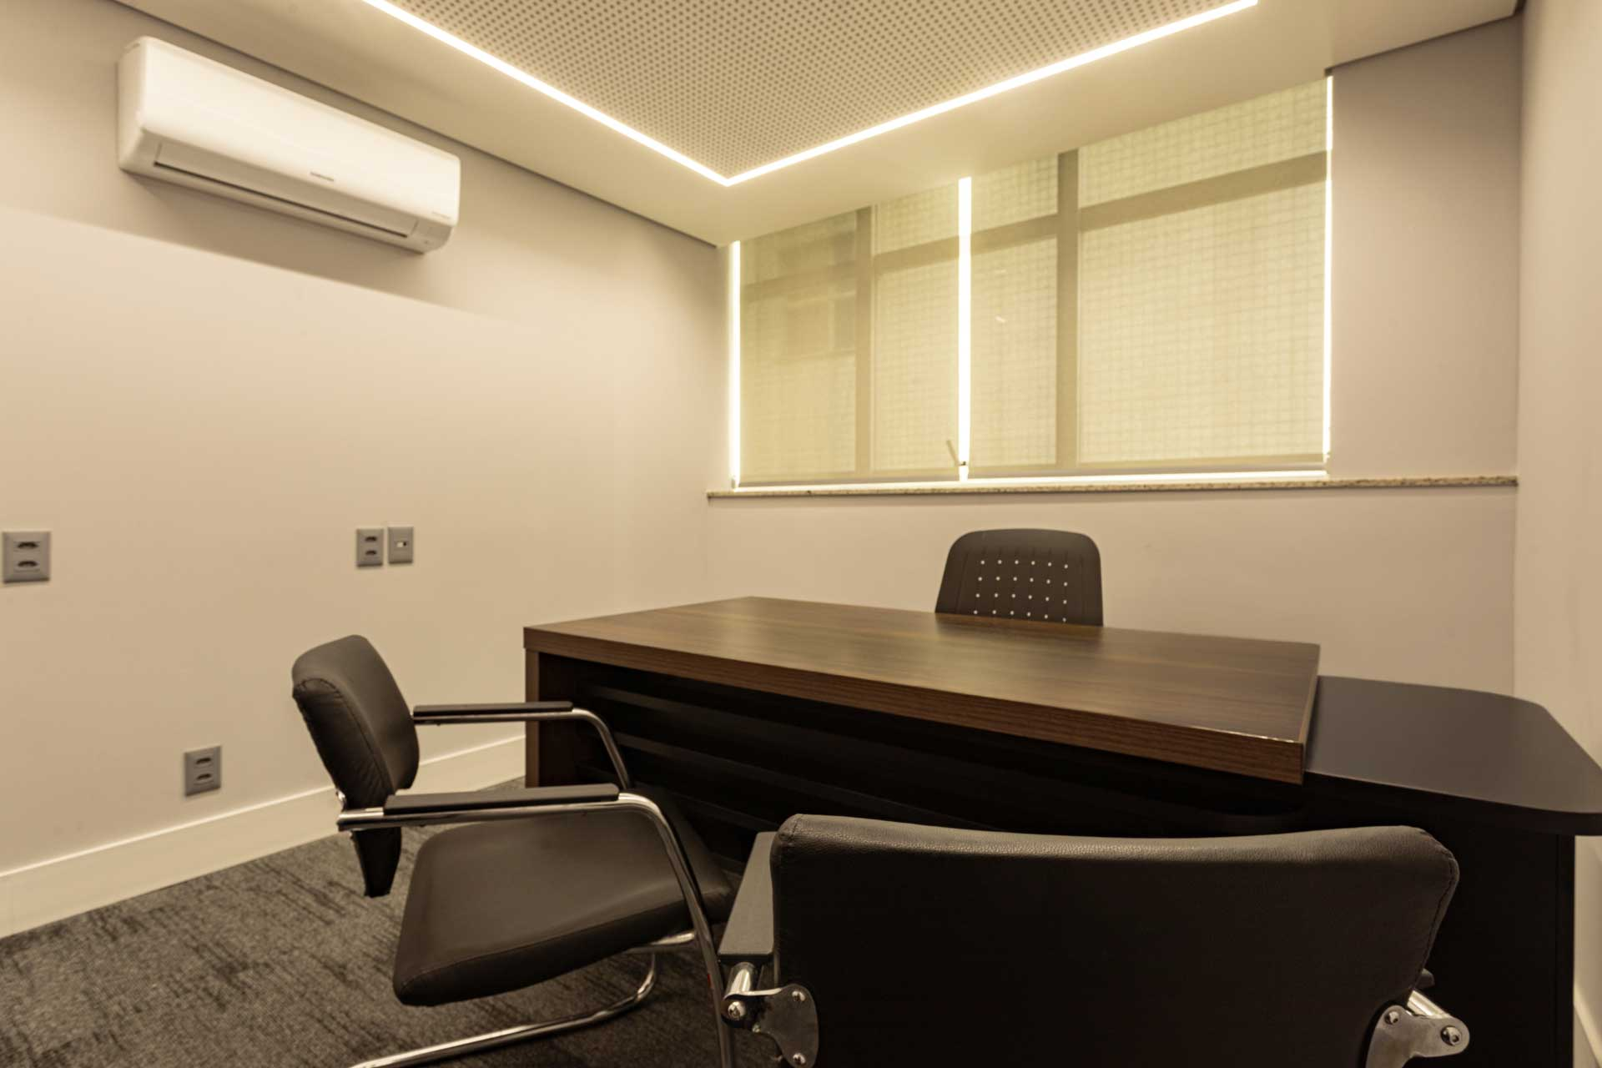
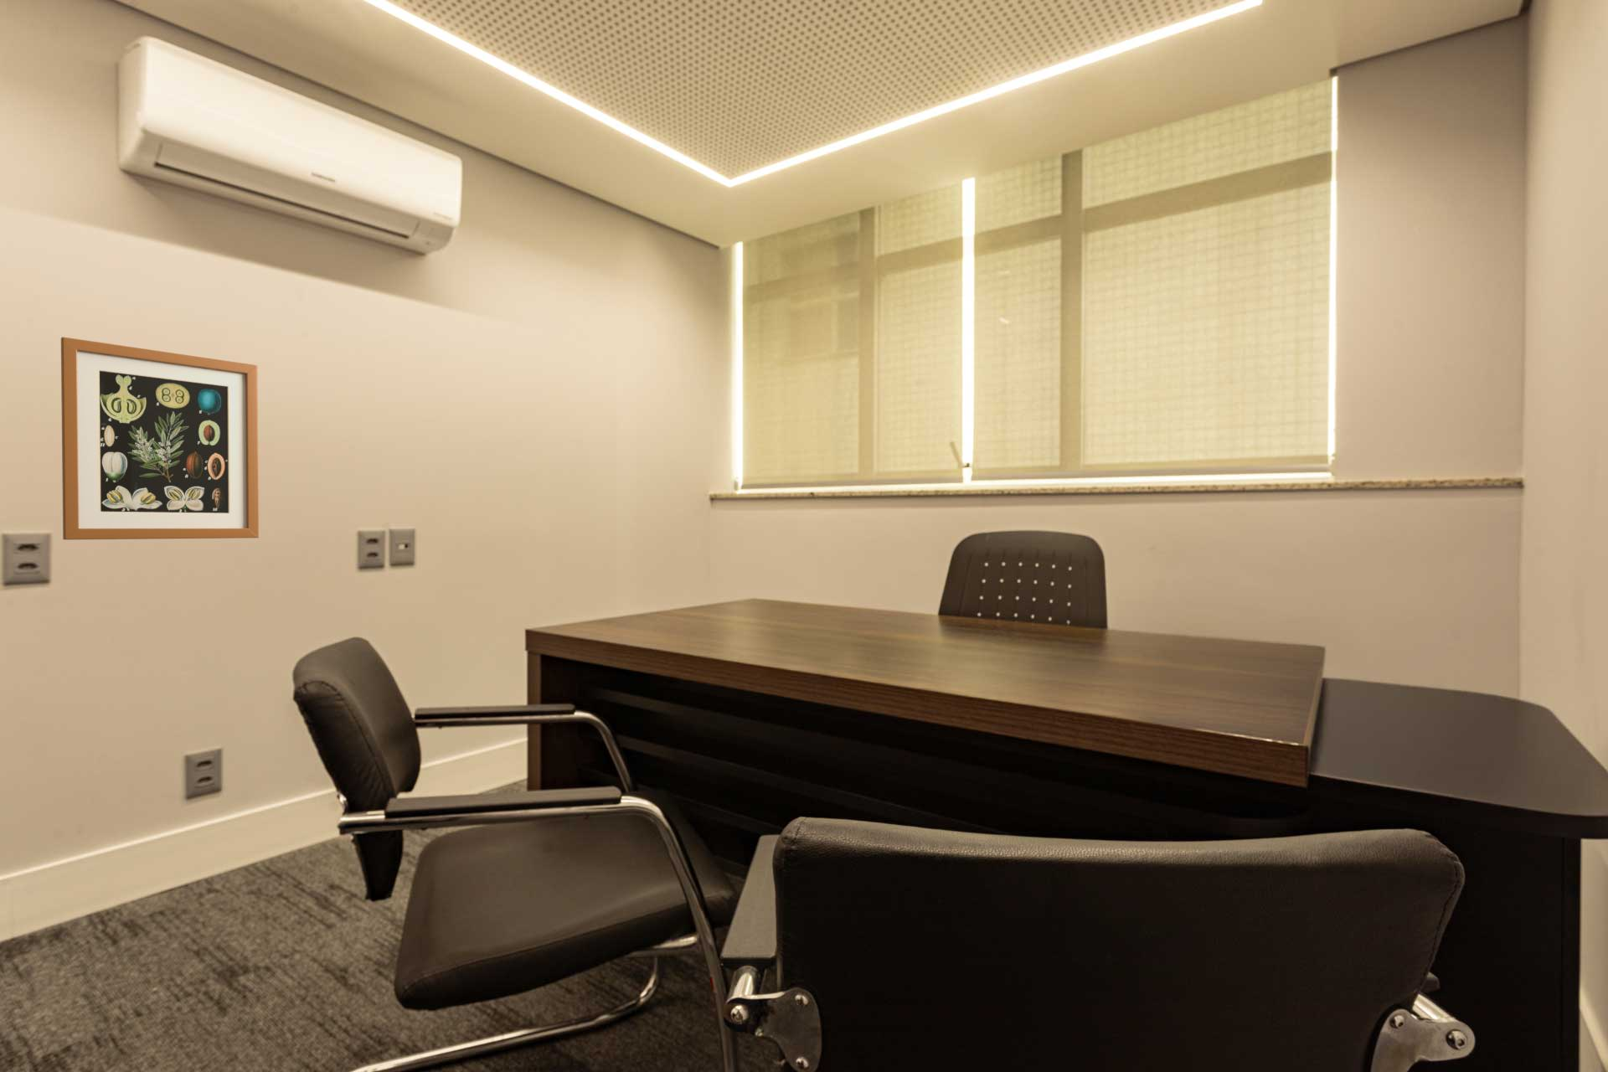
+ wall art [60,336,260,540]
